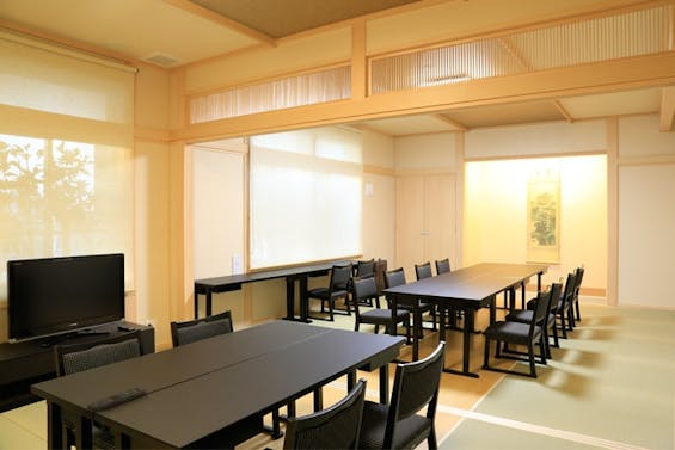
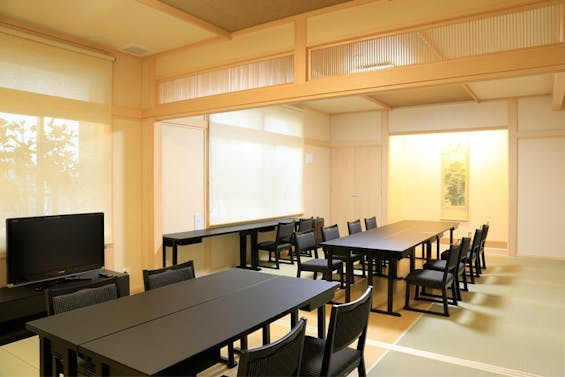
- remote control [86,387,147,413]
